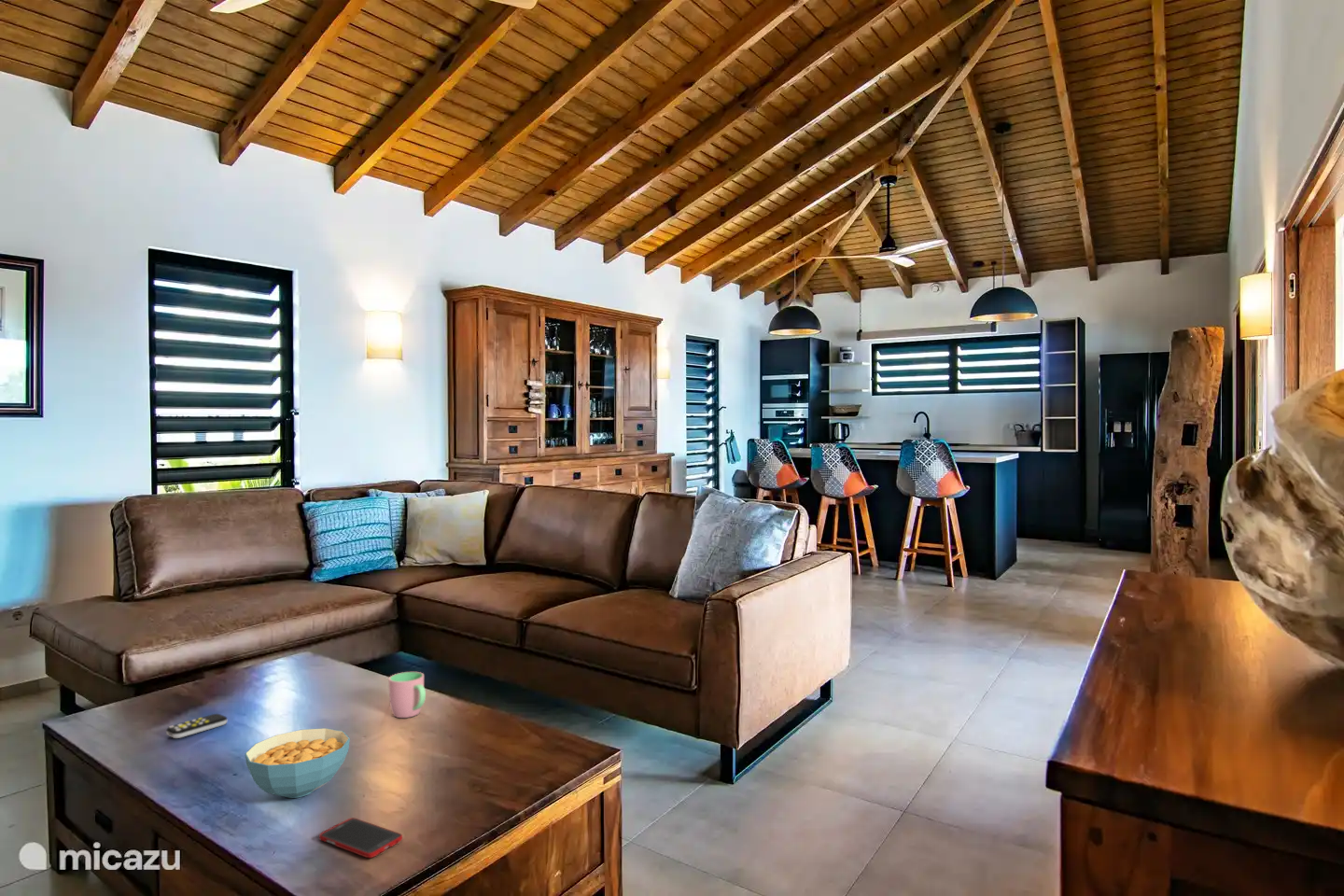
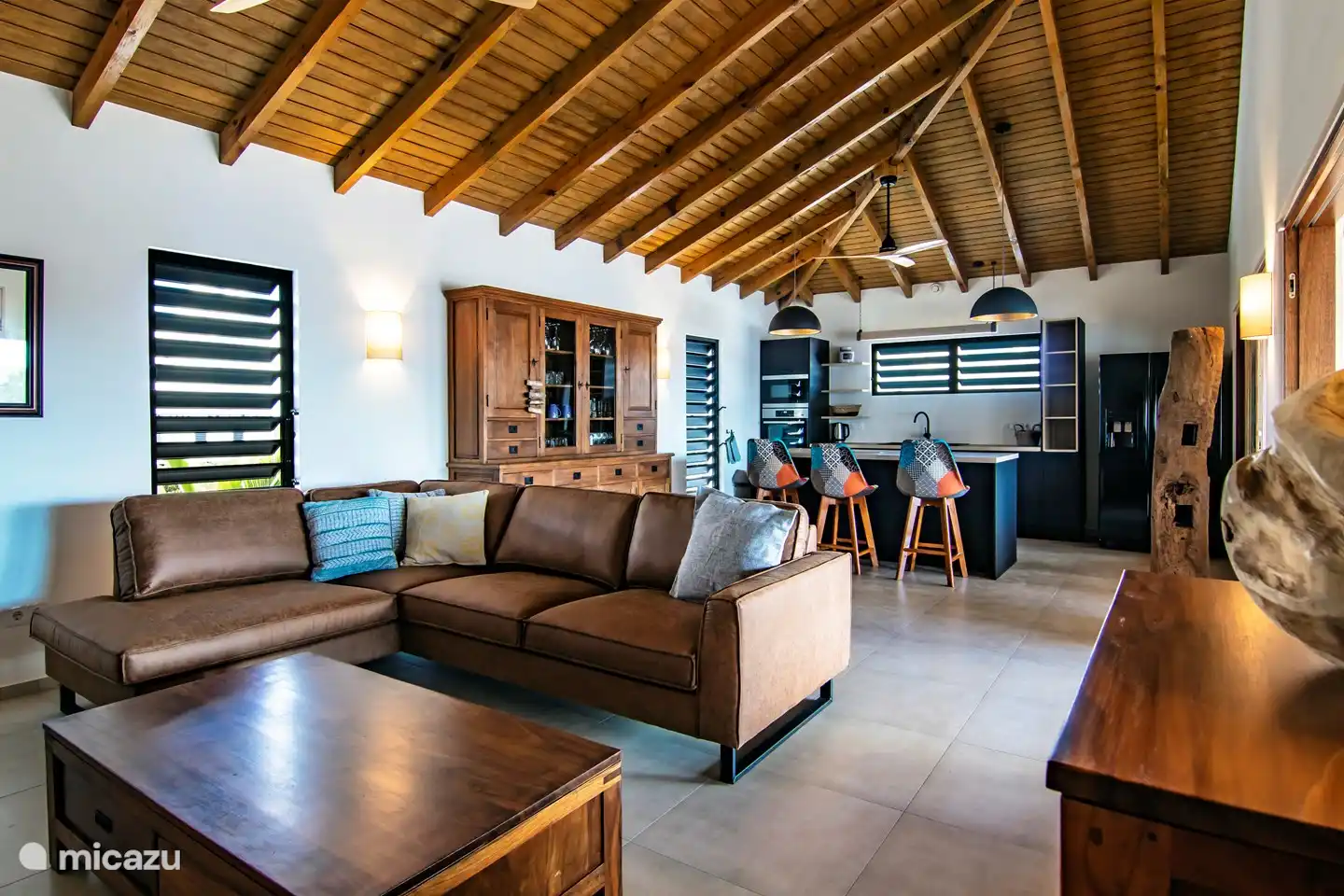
- cereal bowl [244,727,351,799]
- cell phone [318,817,403,859]
- cup [388,671,427,719]
- remote control [165,713,228,739]
